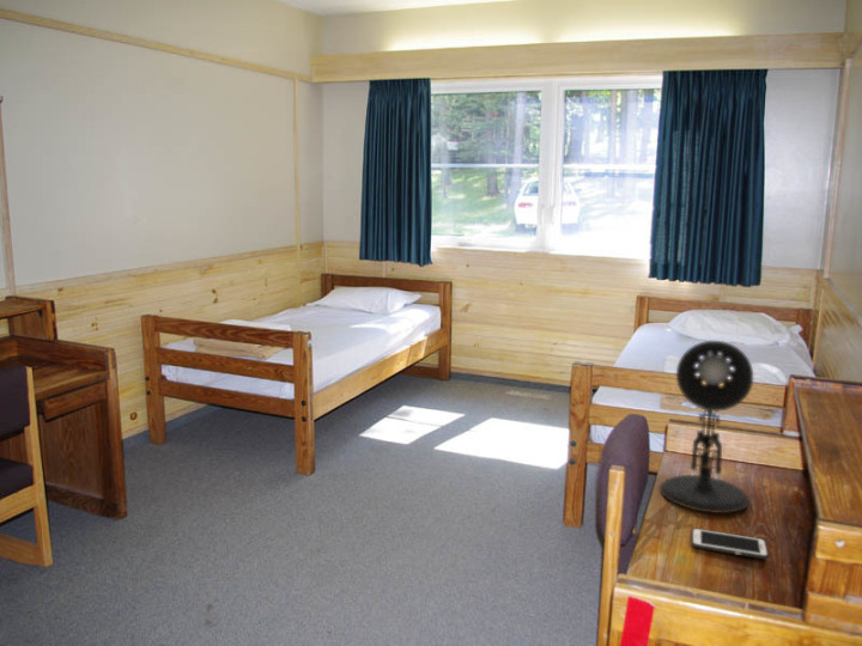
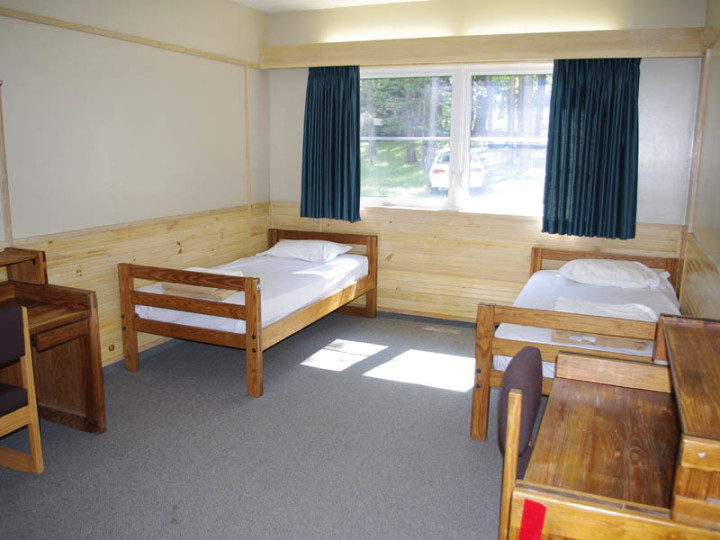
- cell phone [691,528,770,560]
- desk lamp [658,340,754,514]
